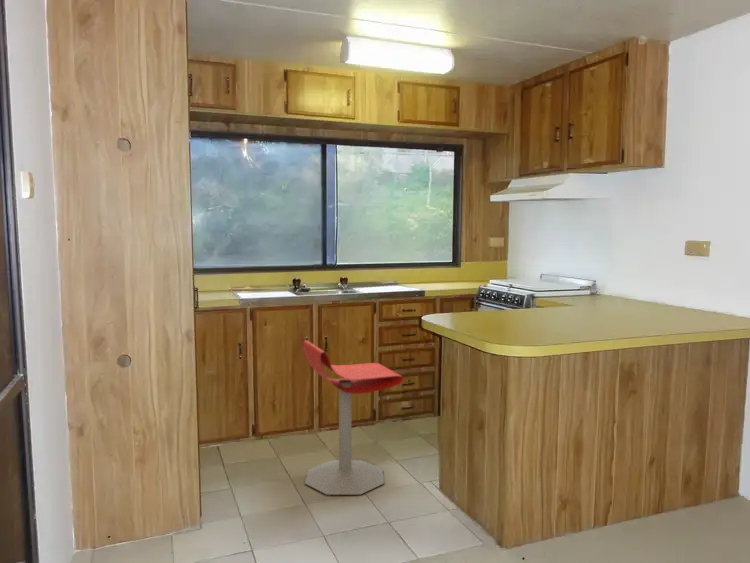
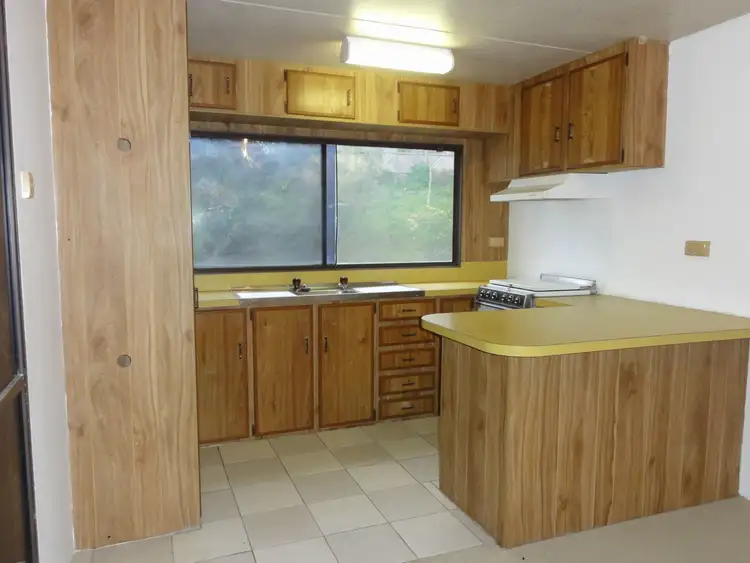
- stool [302,339,405,496]
